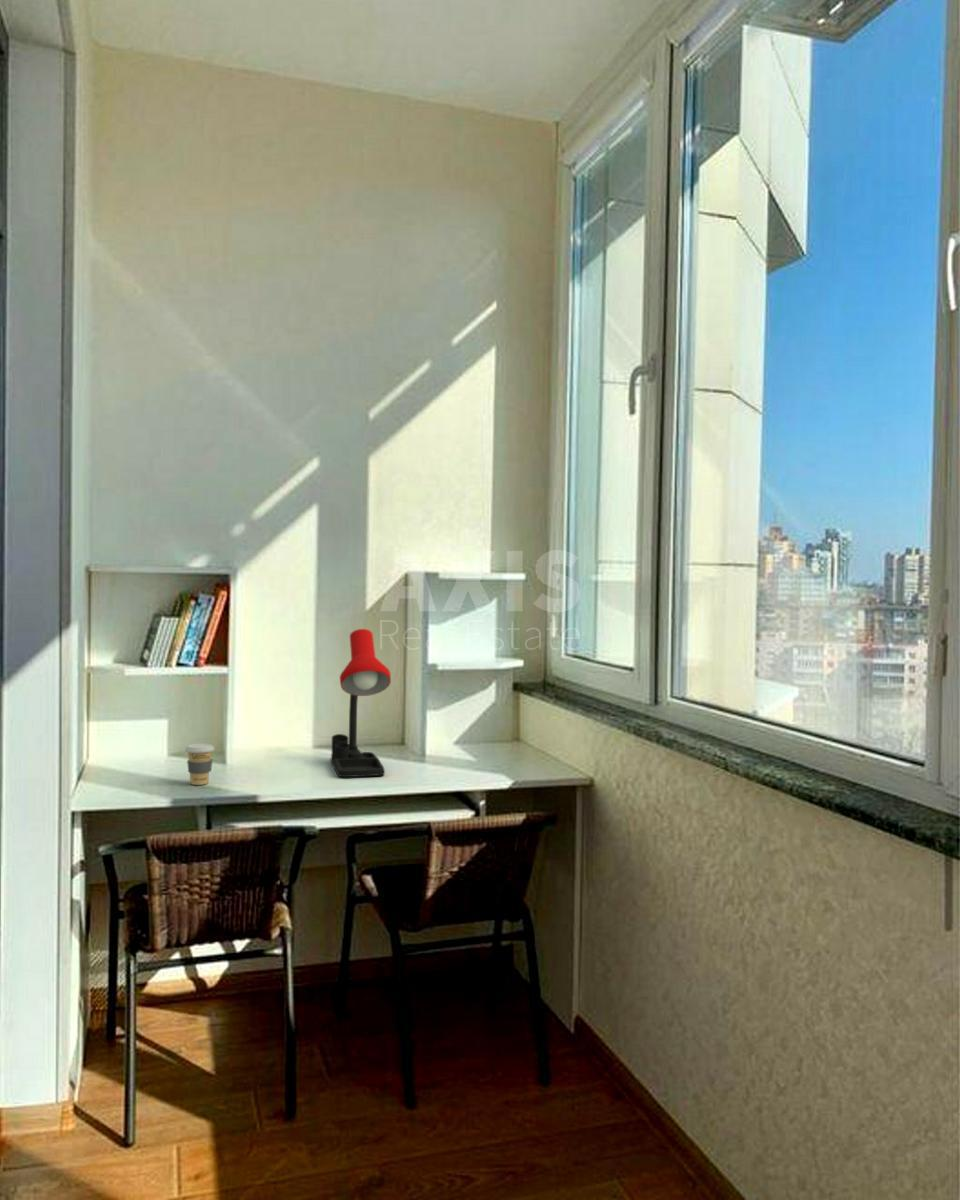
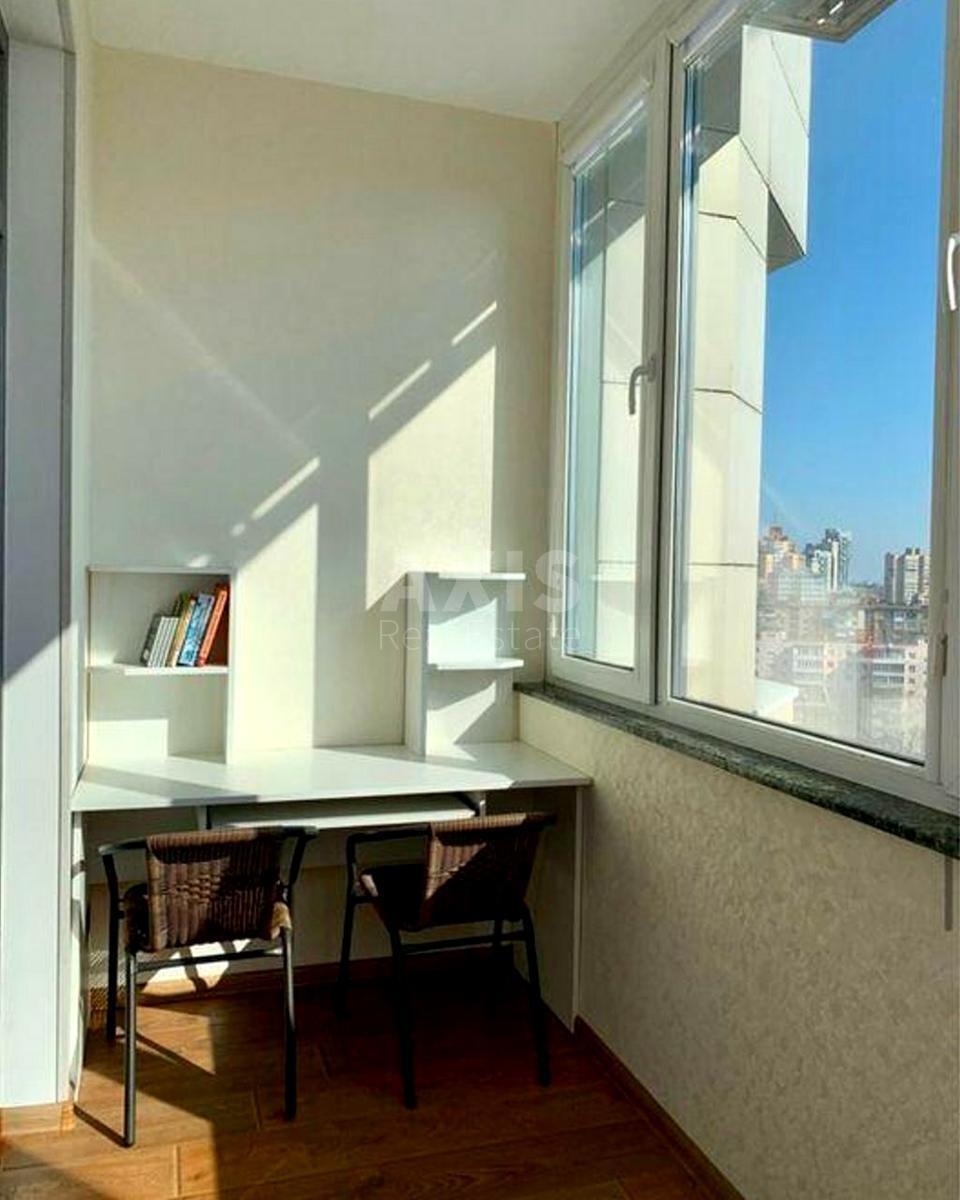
- coffee cup [184,743,215,786]
- desk lamp [330,628,392,778]
